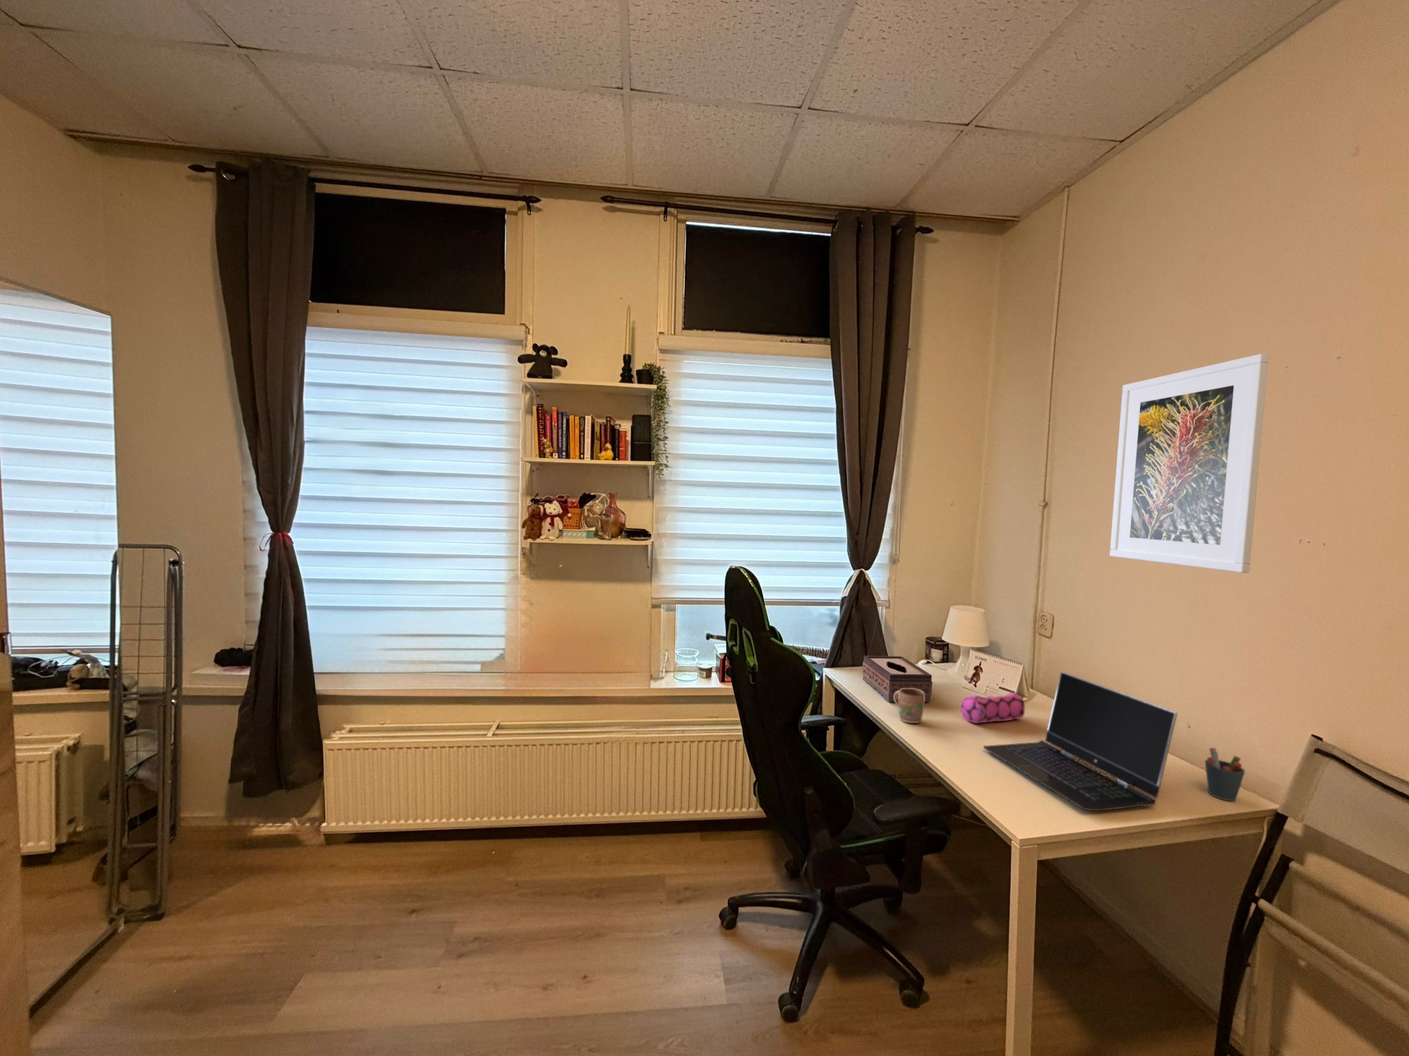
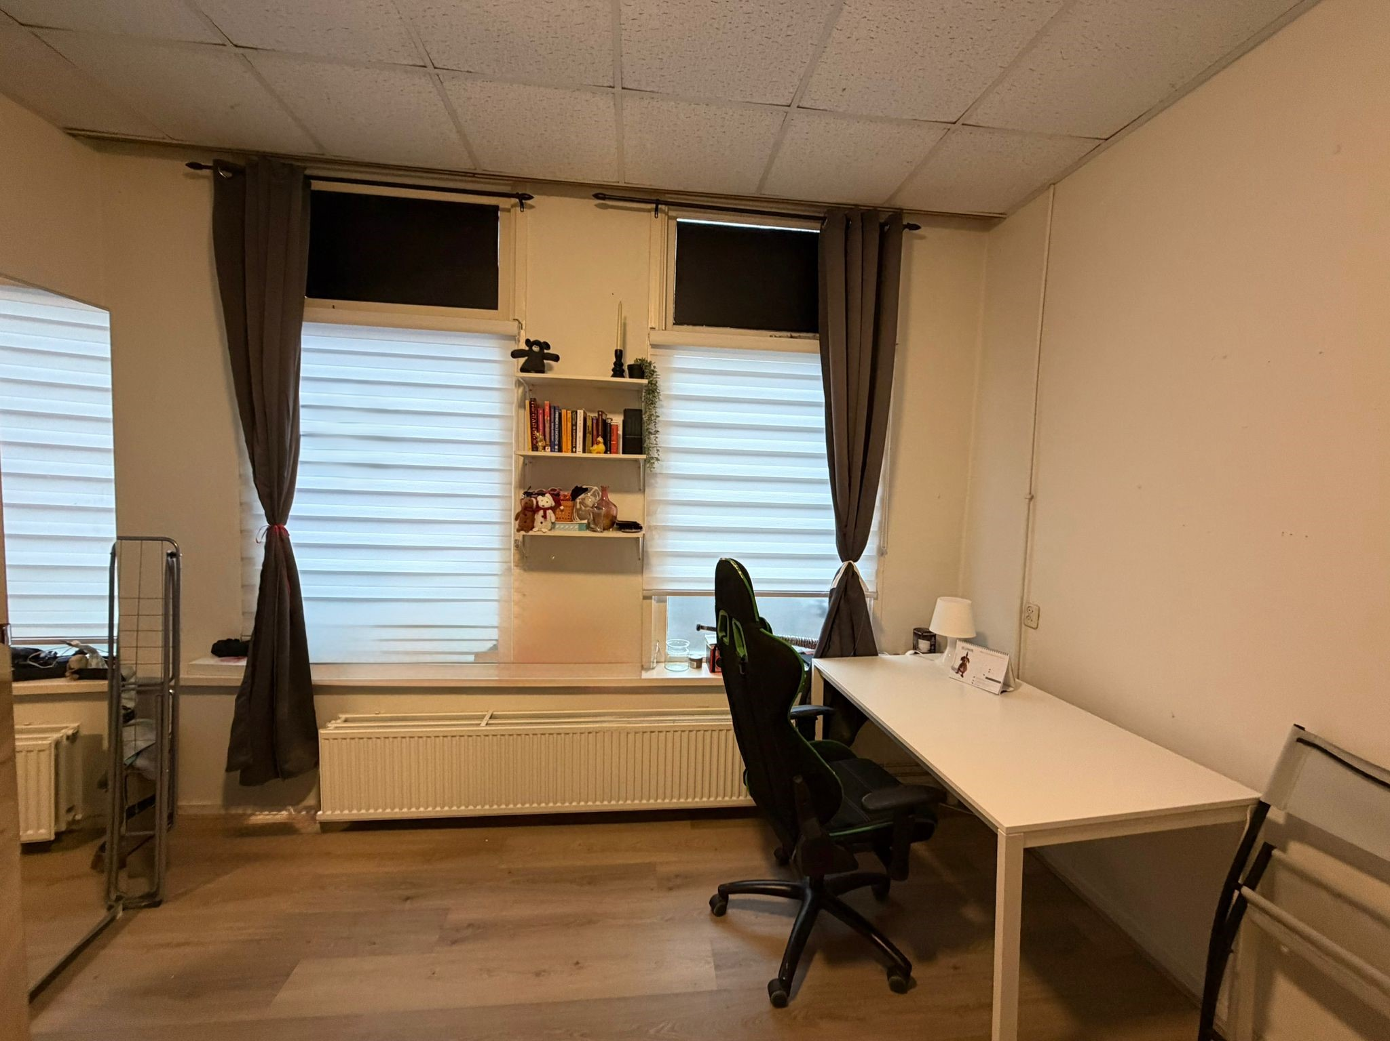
- laptop computer [983,671,1178,811]
- pen holder [1204,748,1246,802]
- tissue box [862,656,933,702]
- mug [894,688,925,724]
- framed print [1109,354,1269,573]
- pencil case [960,692,1026,724]
